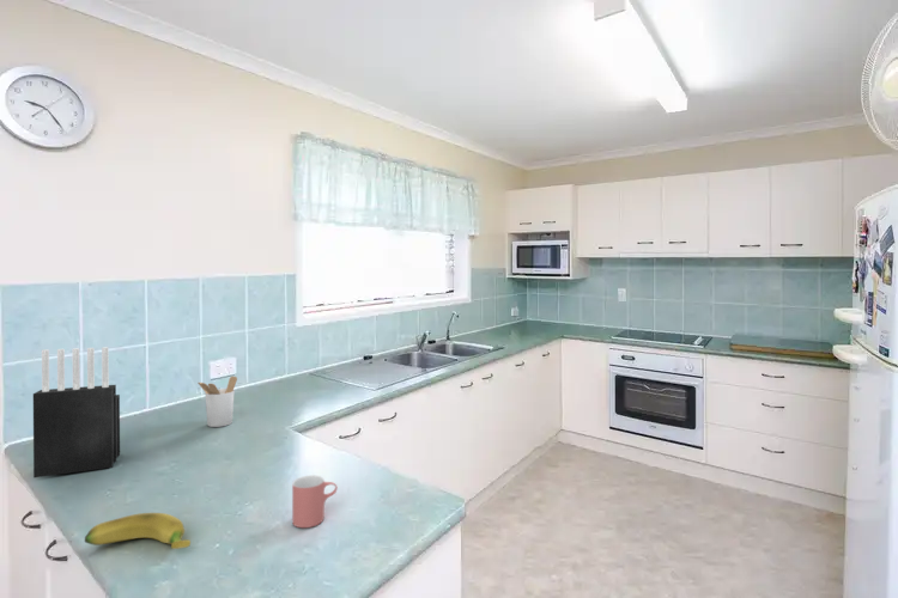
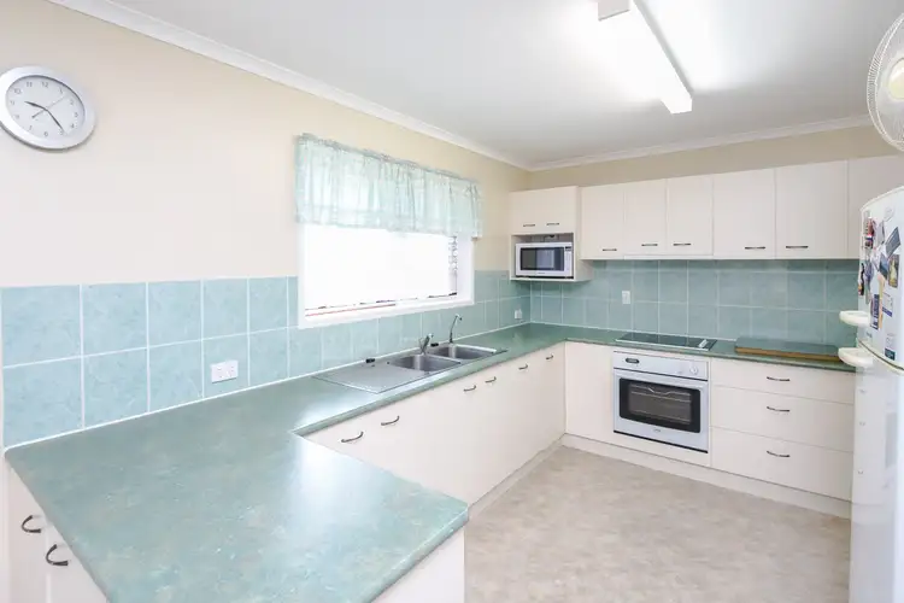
- knife block [32,346,121,478]
- banana [84,512,192,550]
- utensil holder [198,376,238,428]
- cup [291,474,339,529]
